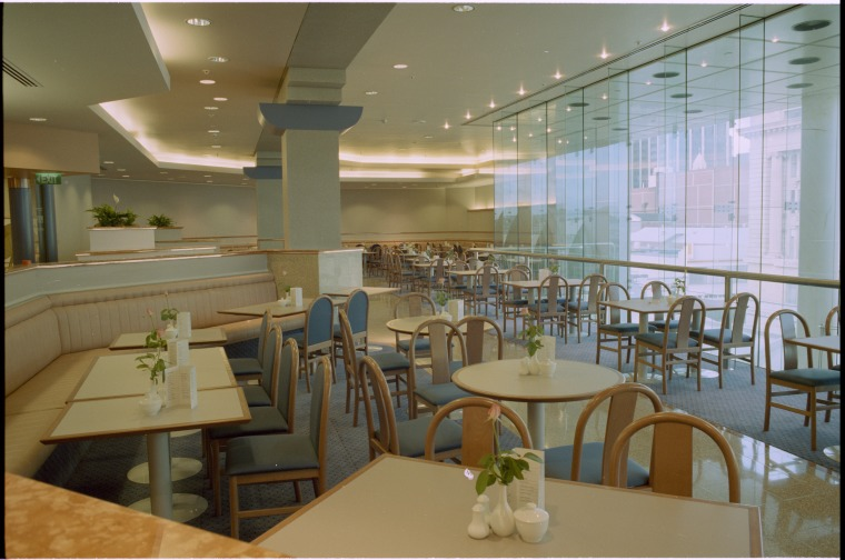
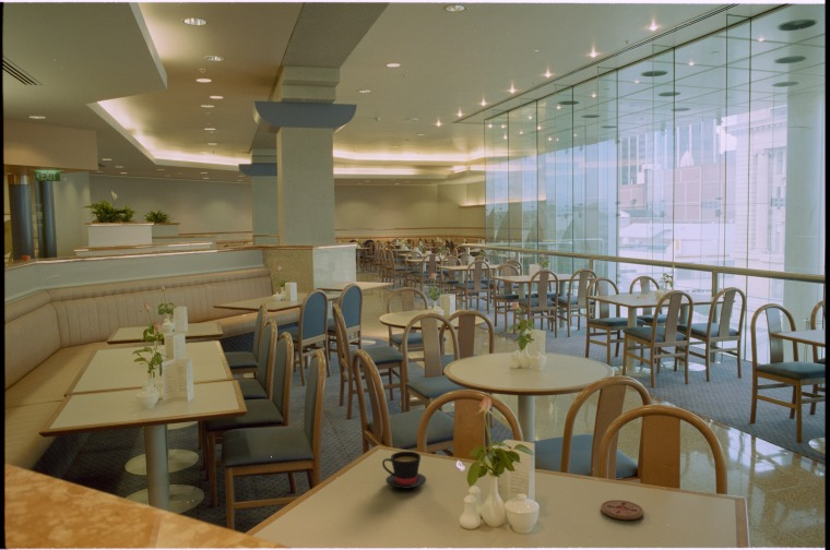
+ teacup [381,451,427,490]
+ coaster [600,499,644,521]
